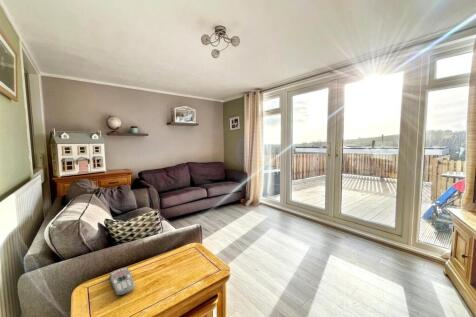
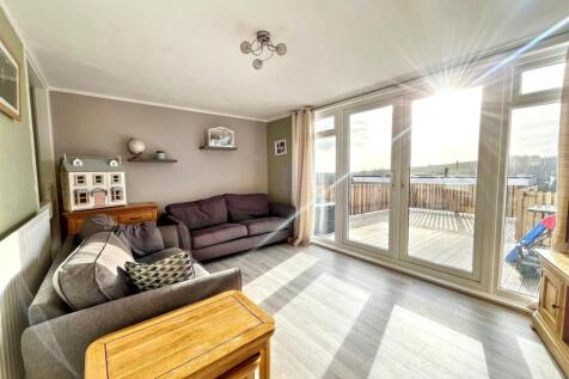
- remote control [108,266,136,296]
